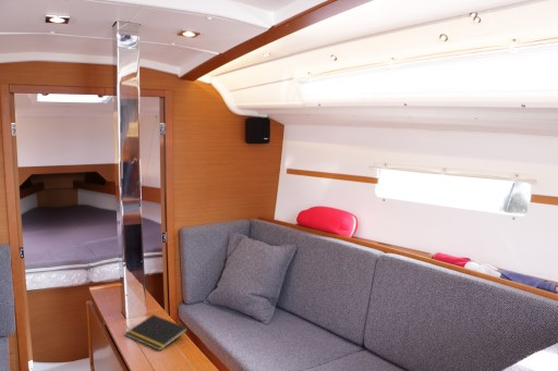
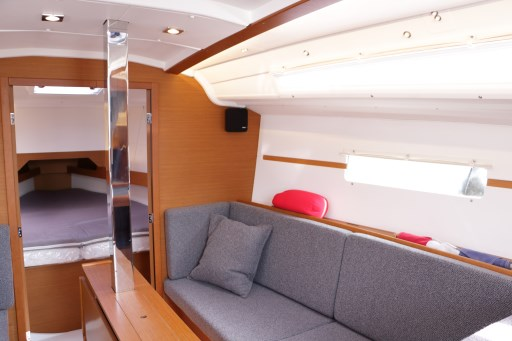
- notepad [124,313,189,351]
